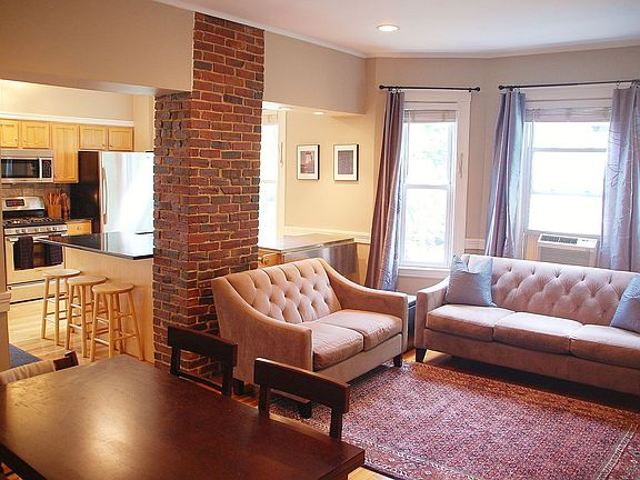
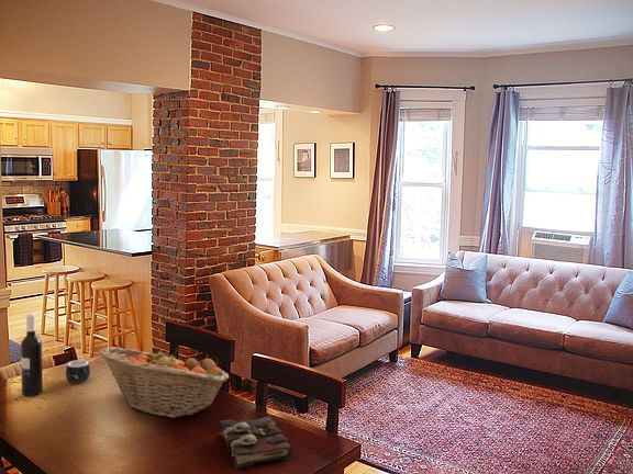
+ wine bottle [20,313,44,397]
+ book [220,416,293,470]
+ fruit basket [98,346,230,419]
+ mug [63,359,91,384]
